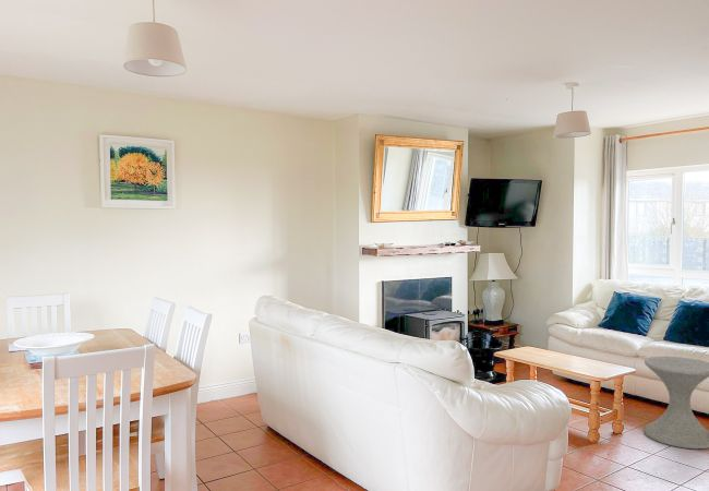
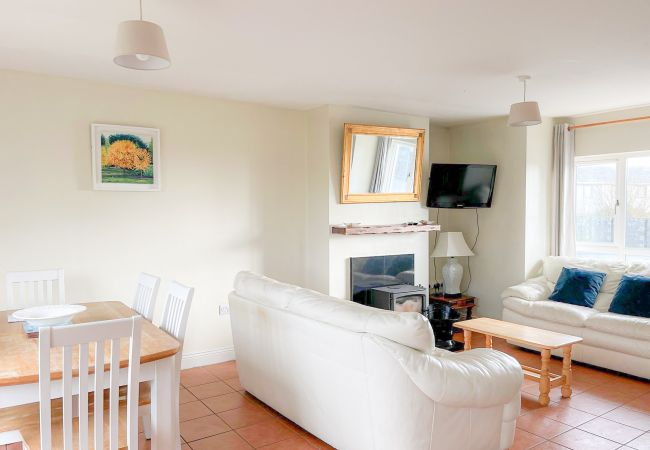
- side table [642,356,709,450]
